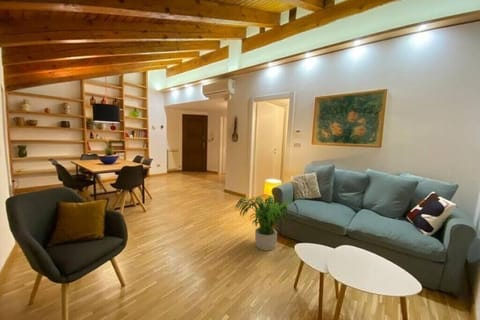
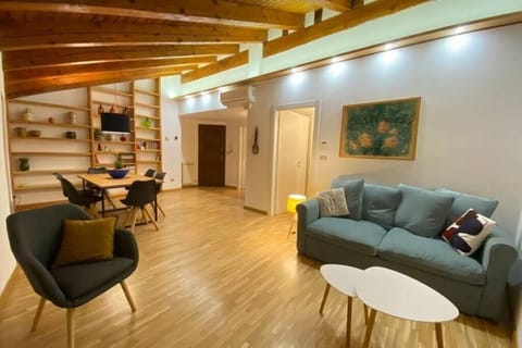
- potted plant [234,195,300,252]
